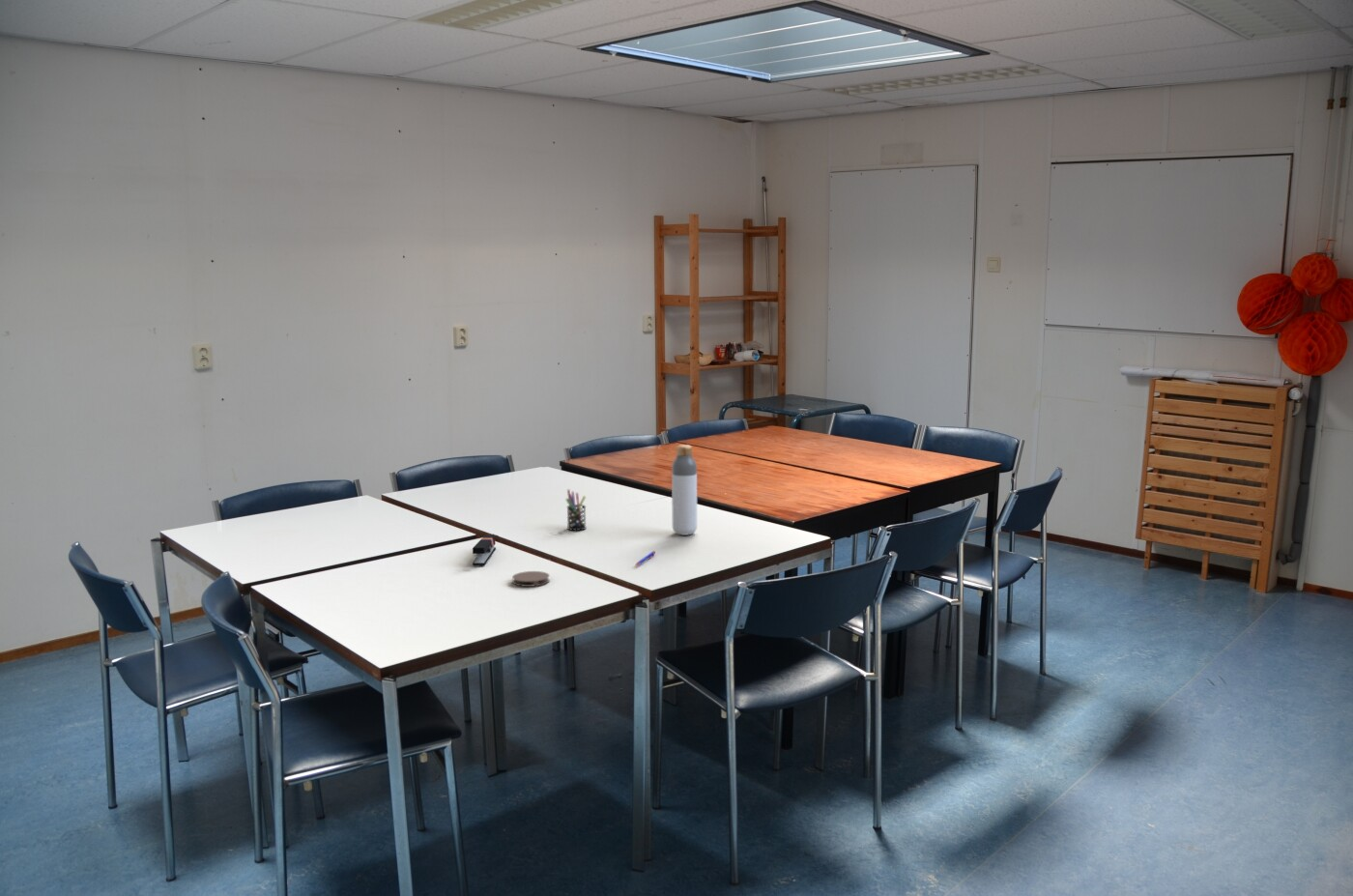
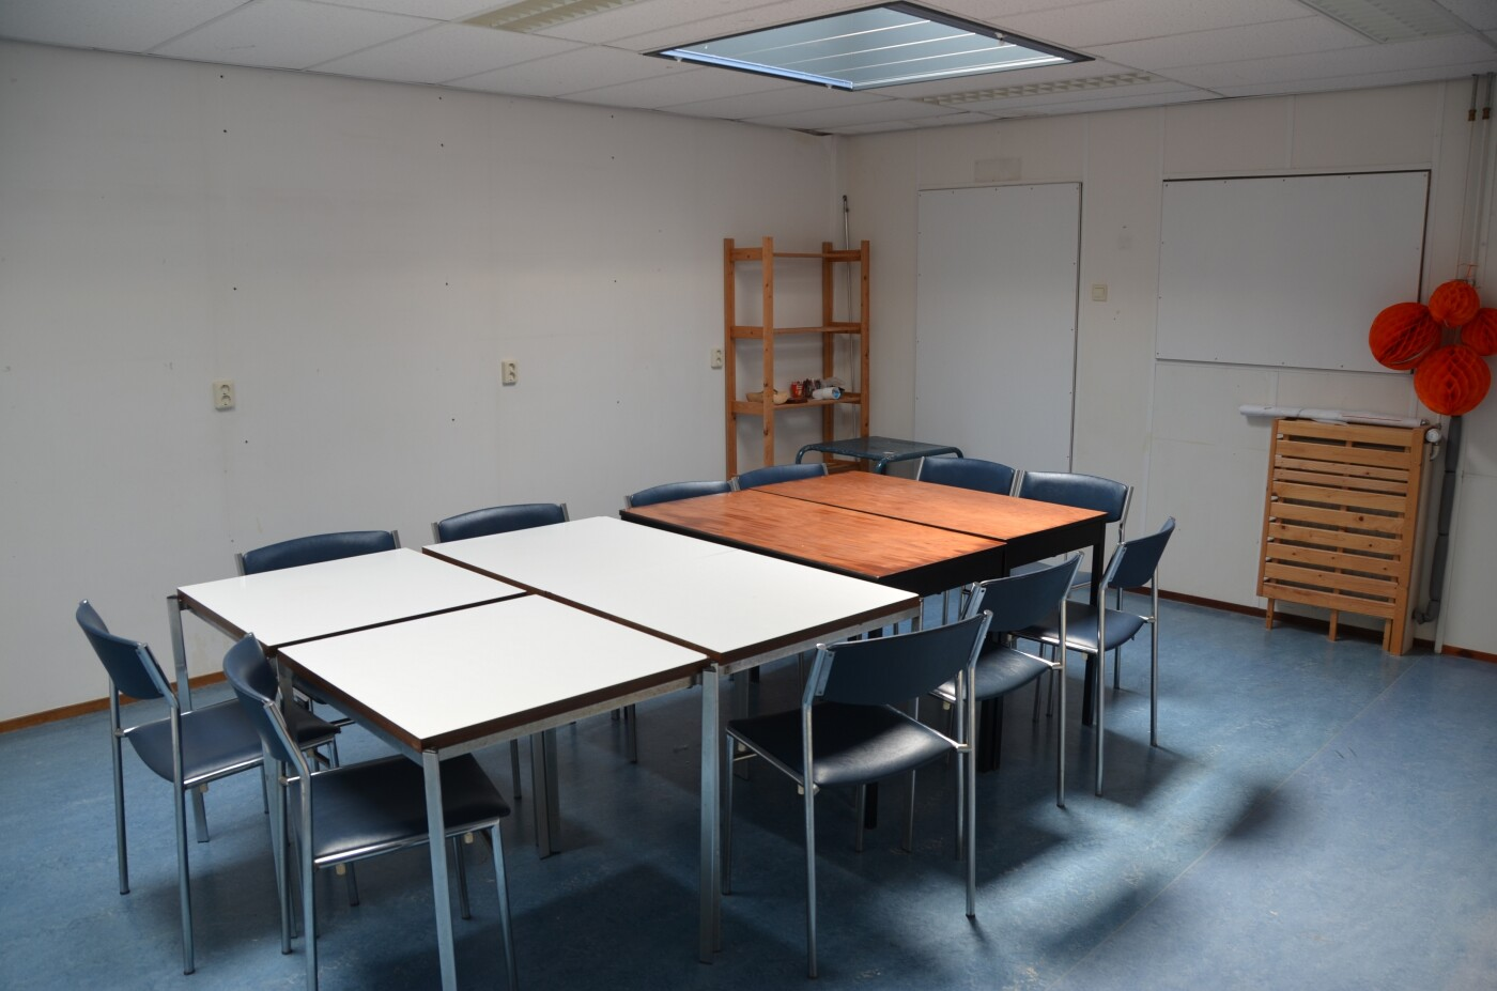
- pen holder [565,488,588,532]
- pen [634,550,656,567]
- stapler [472,535,497,566]
- coaster [511,570,551,588]
- bottle [671,444,698,536]
